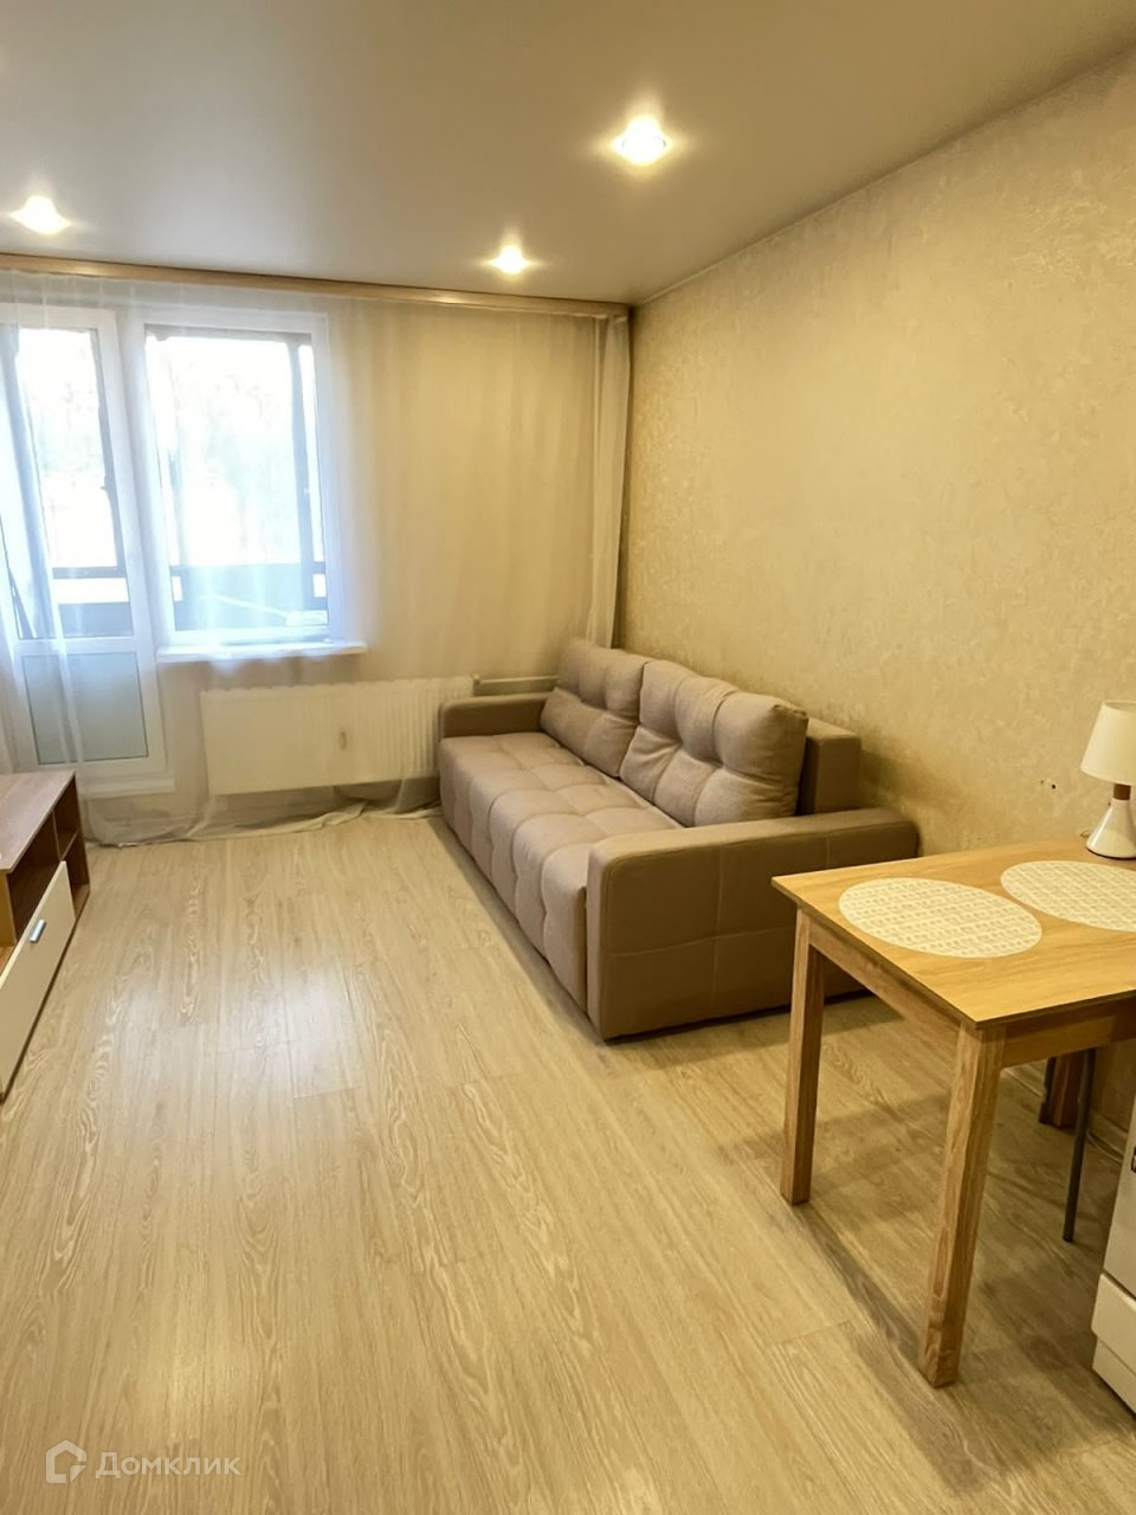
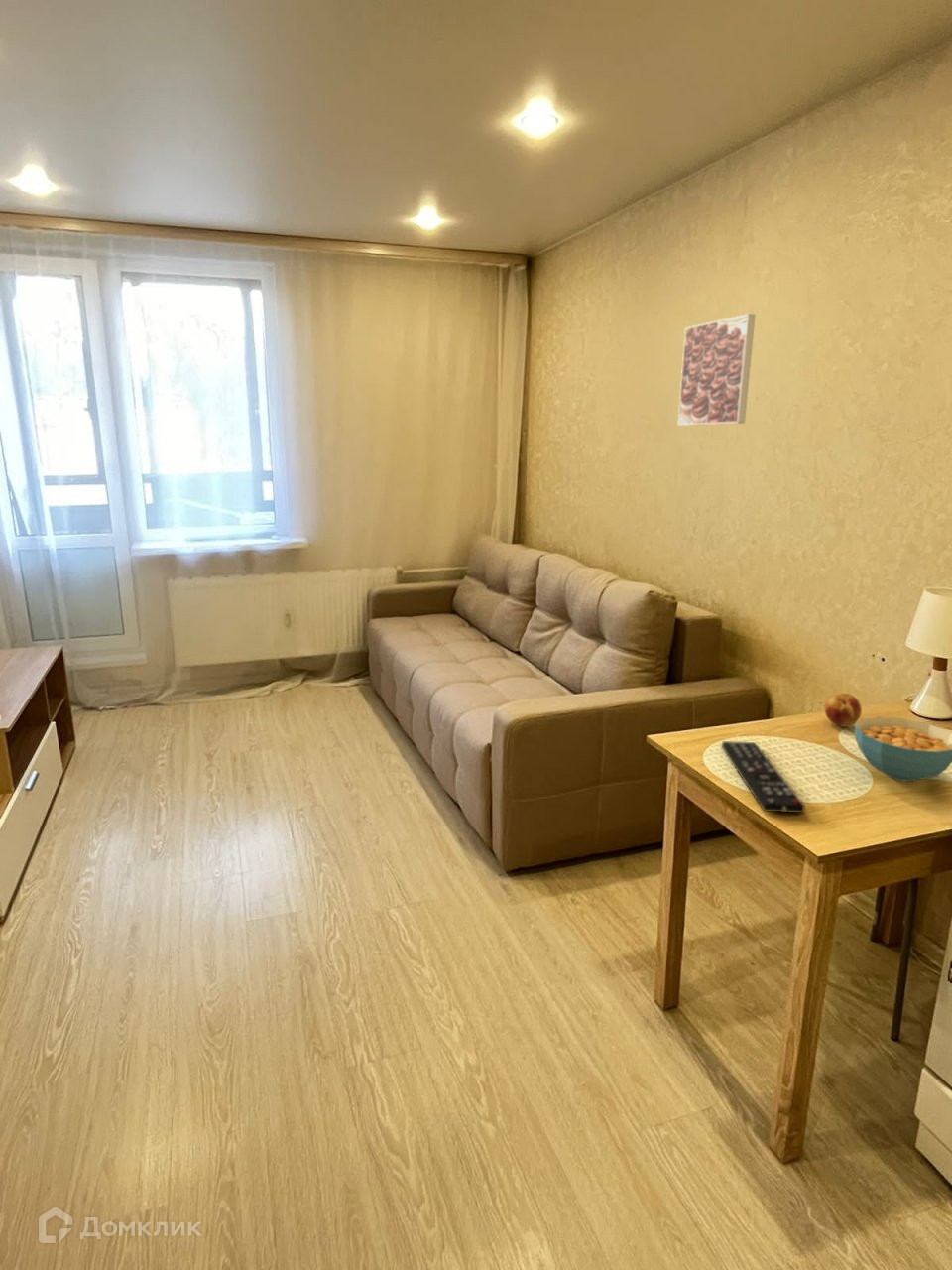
+ remote control [721,740,806,814]
+ cereal bowl [854,716,952,783]
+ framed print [677,313,757,427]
+ fruit [824,693,863,728]
